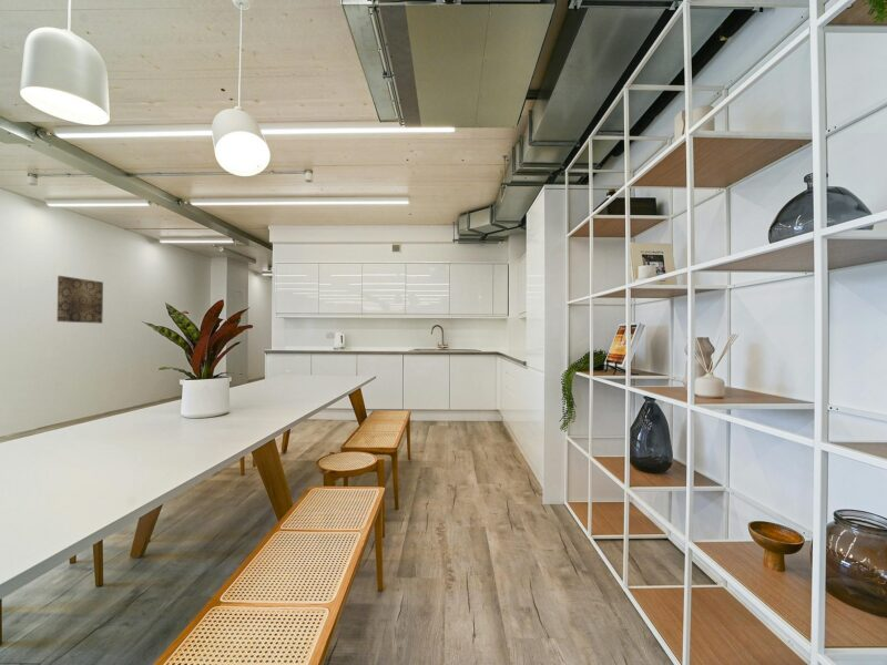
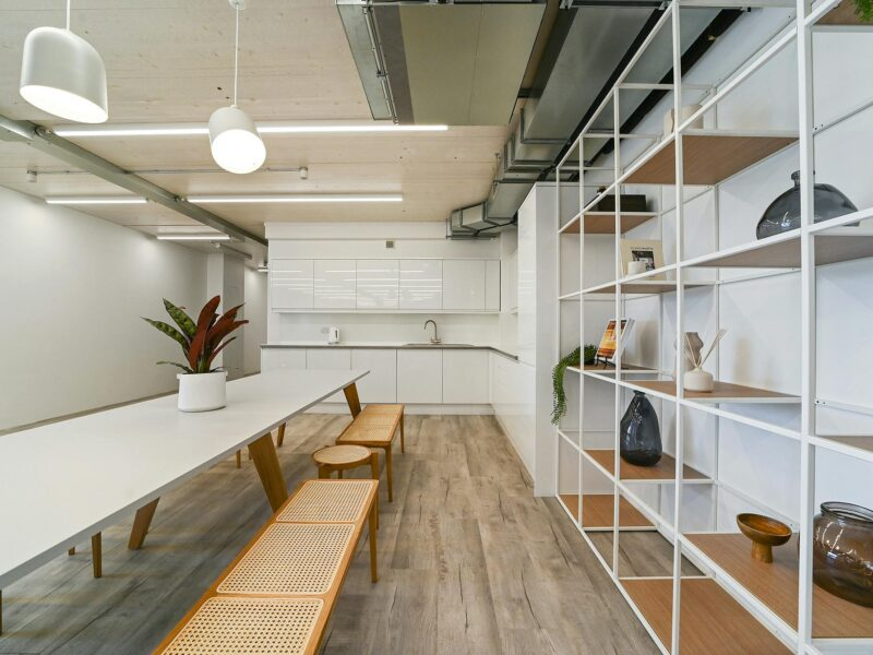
- wall art [55,275,104,325]
